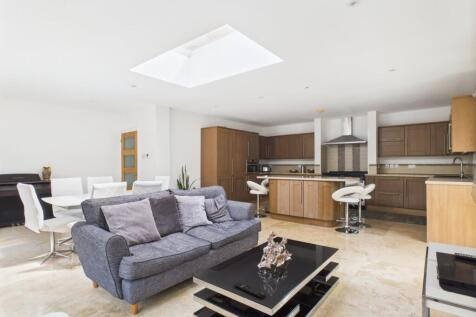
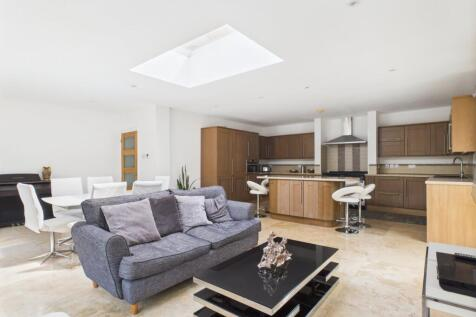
- remote control [233,281,266,299]
